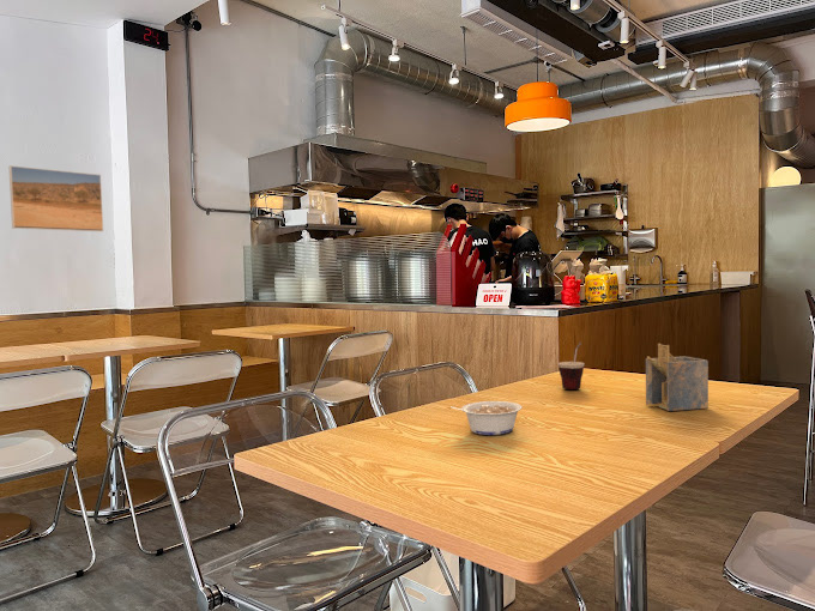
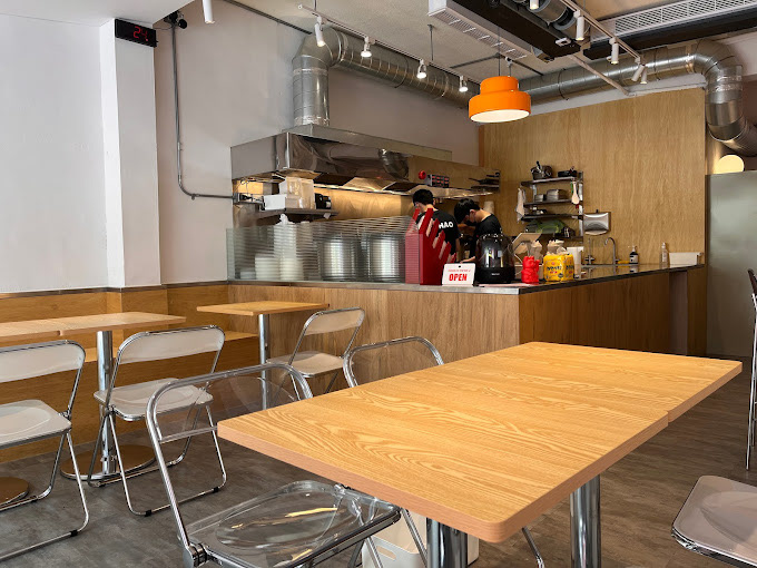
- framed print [8,164,104,232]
- cup [557,341,586,391]
- napkin holder [645,343,710,412]
- legume [449,400,524,436]
